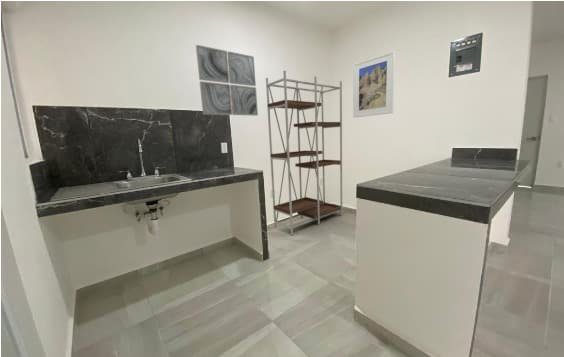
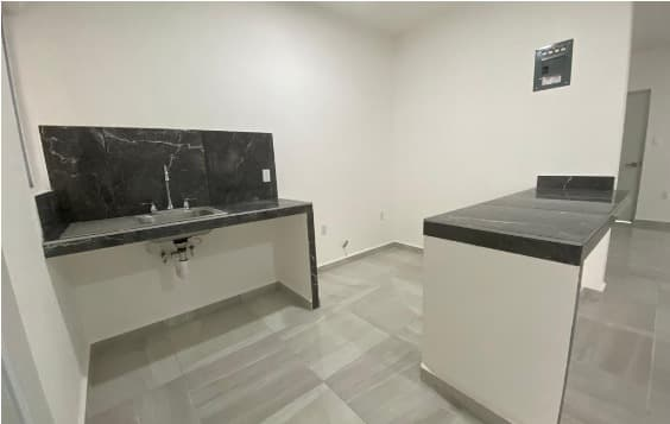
- shelving unit [265,70,343,236]
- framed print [352,50,396,119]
- wall art [195,44,259,117]
